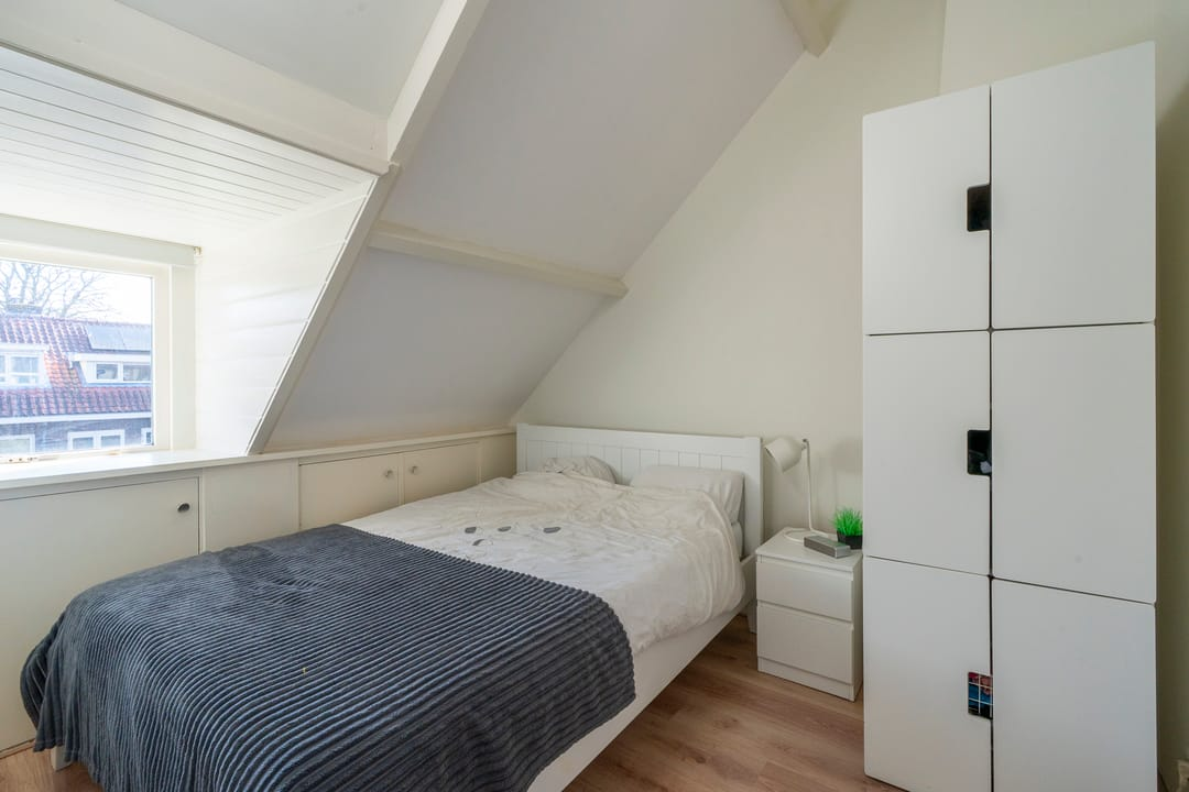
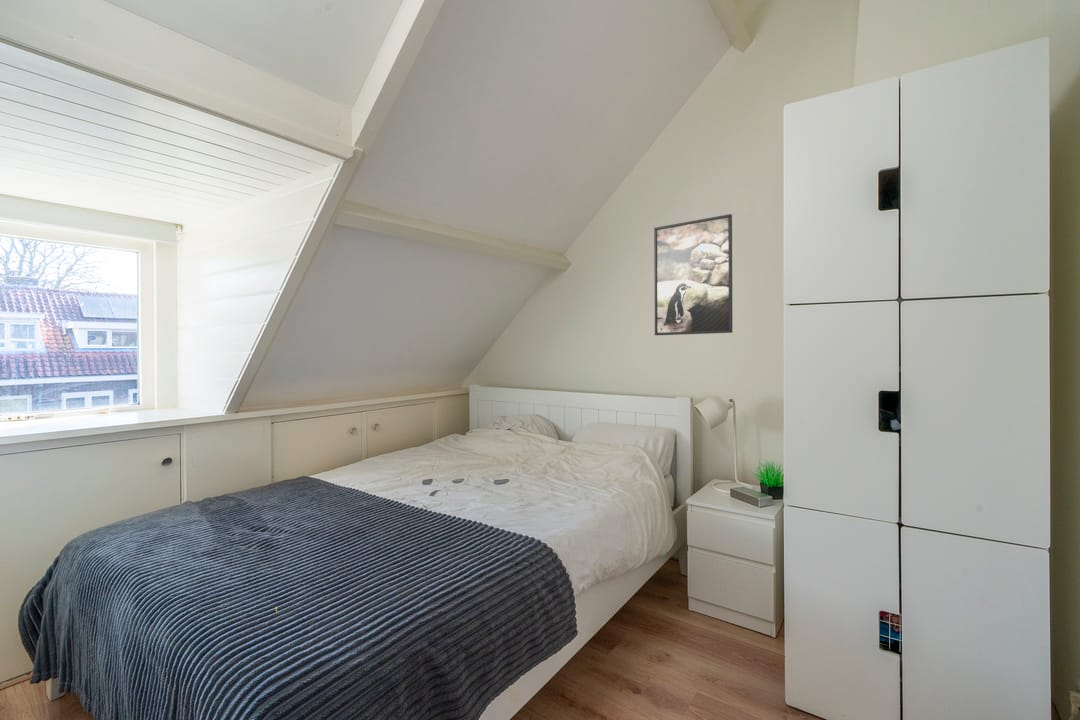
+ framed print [653,213,733,336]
